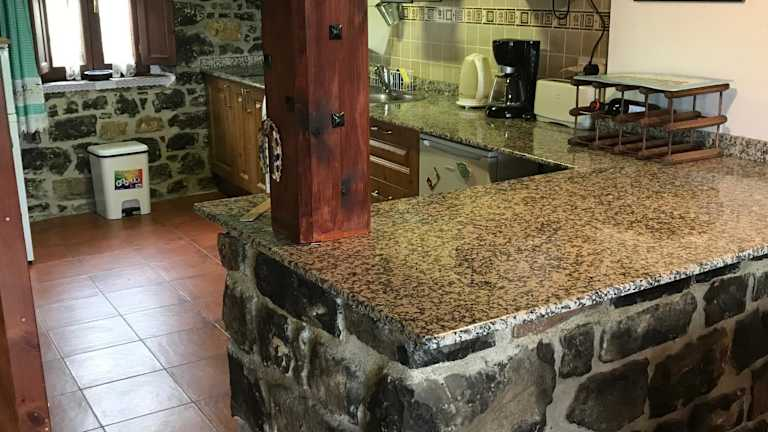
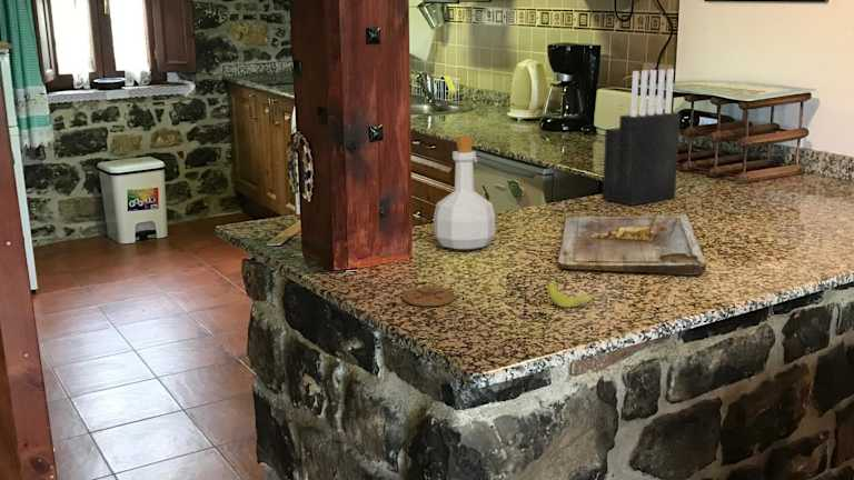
+ bottle [433,134,496,251]
+ banana [546,280,600,309]
+ coaster [401,286,456,308]
+ cutting board [556,213,707,276]
+ knife block [602,68,682,207]
